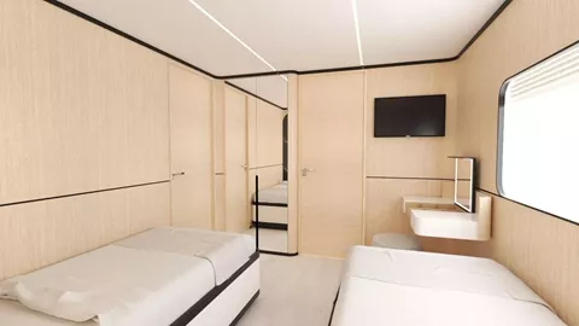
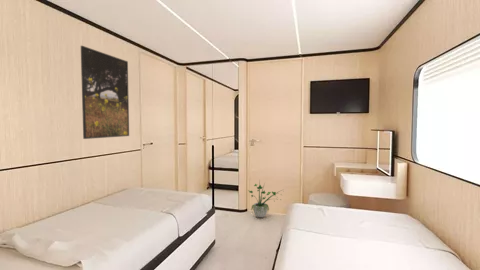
+ potted plant [247,180,285,218]
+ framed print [80,45,130,140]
